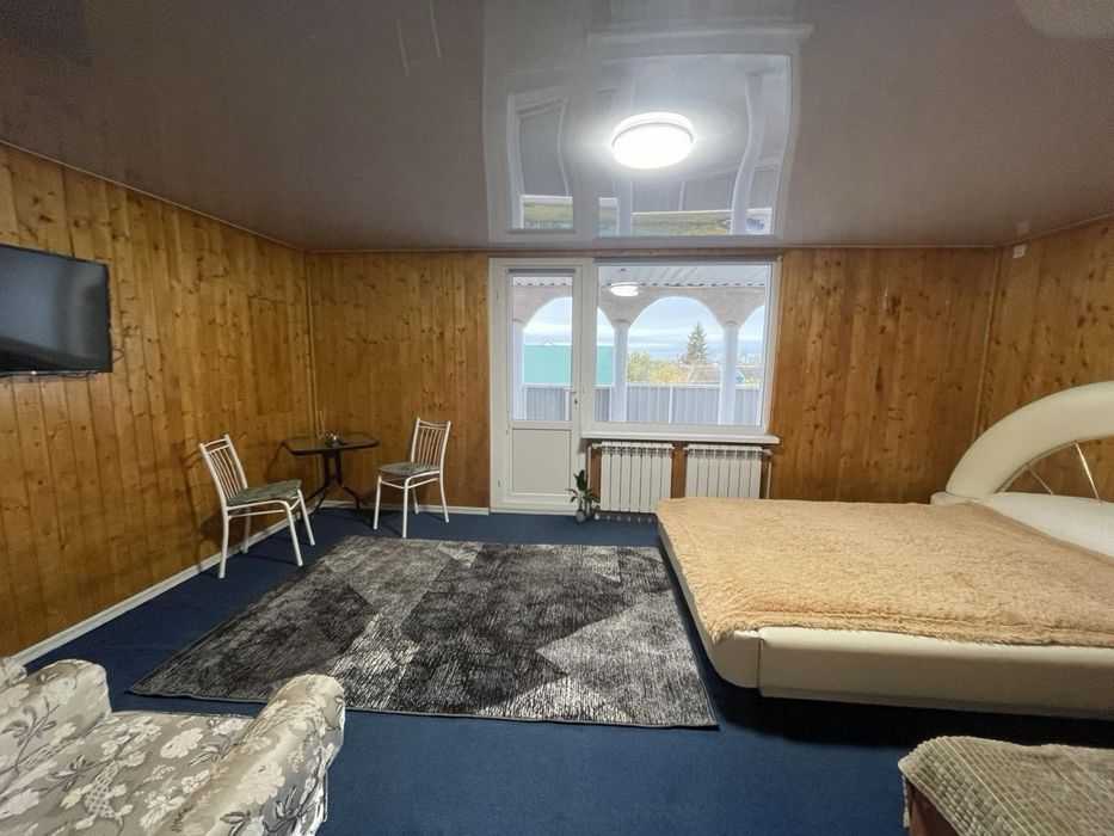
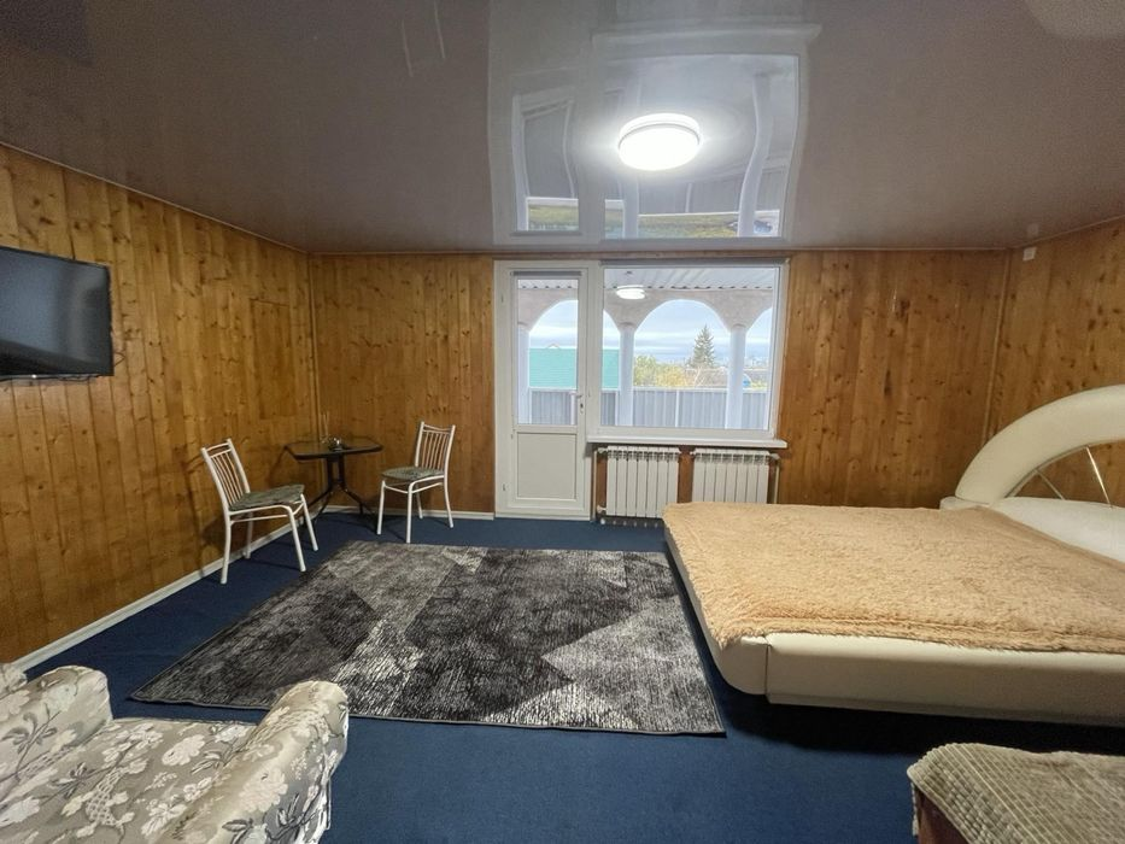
- potted plant [564,468,601,523]
